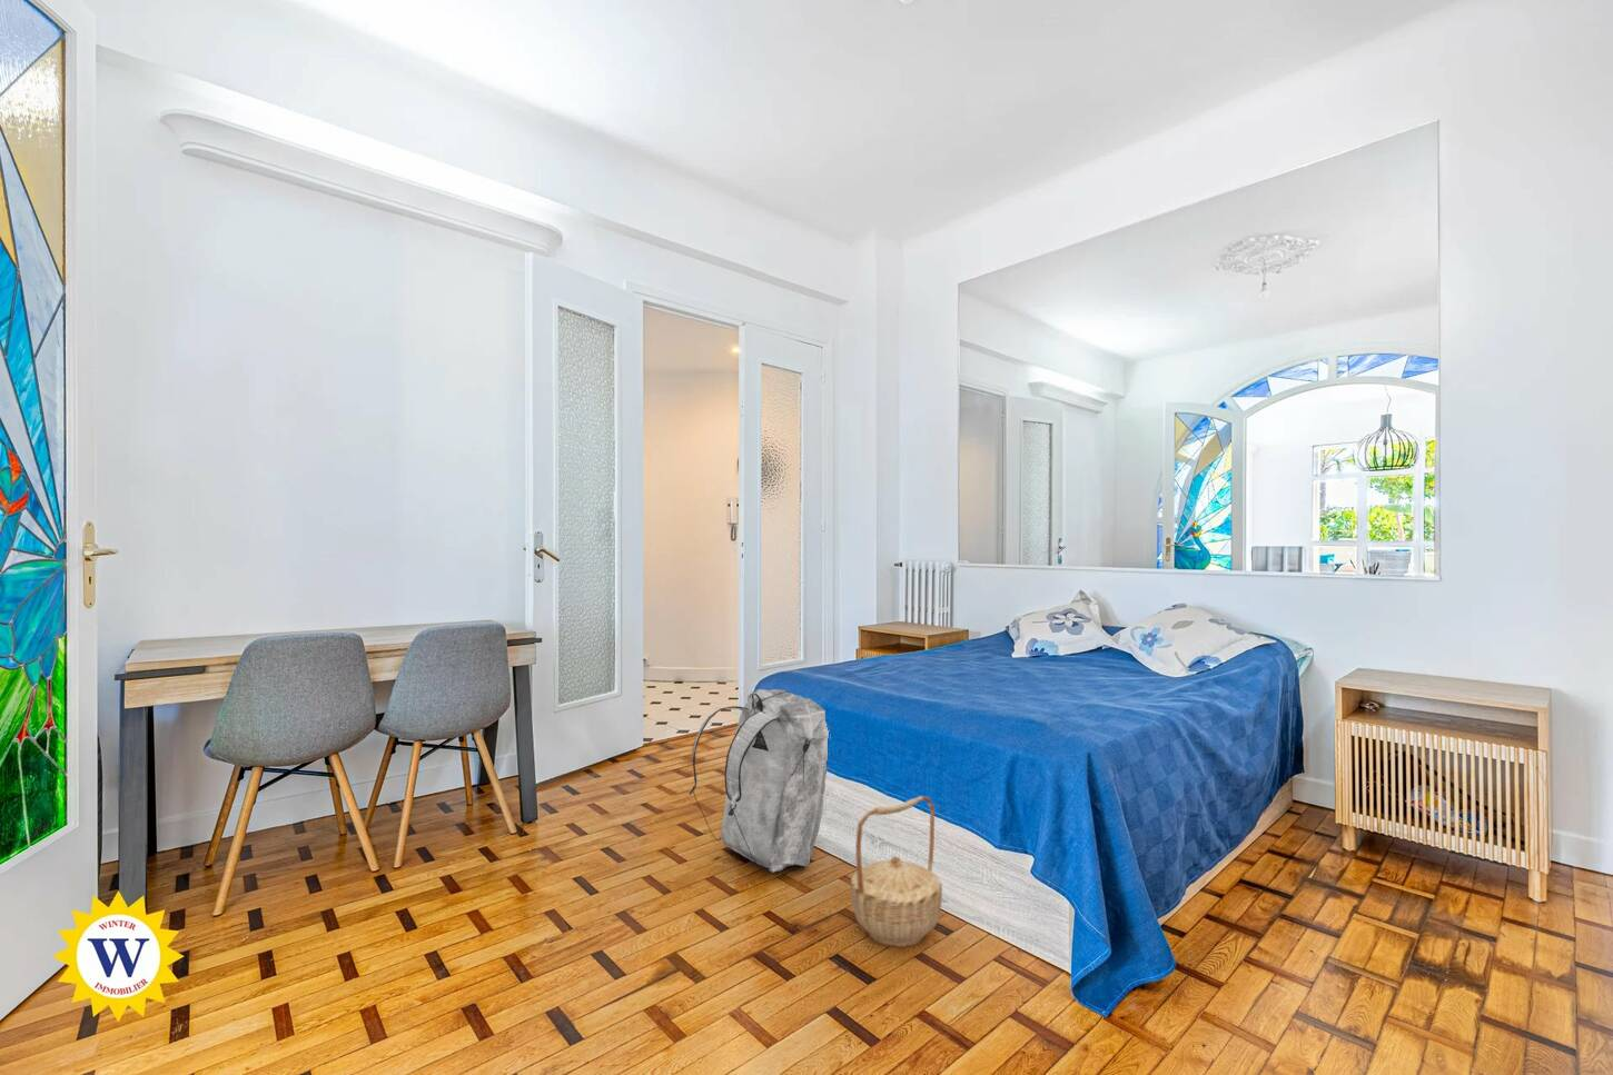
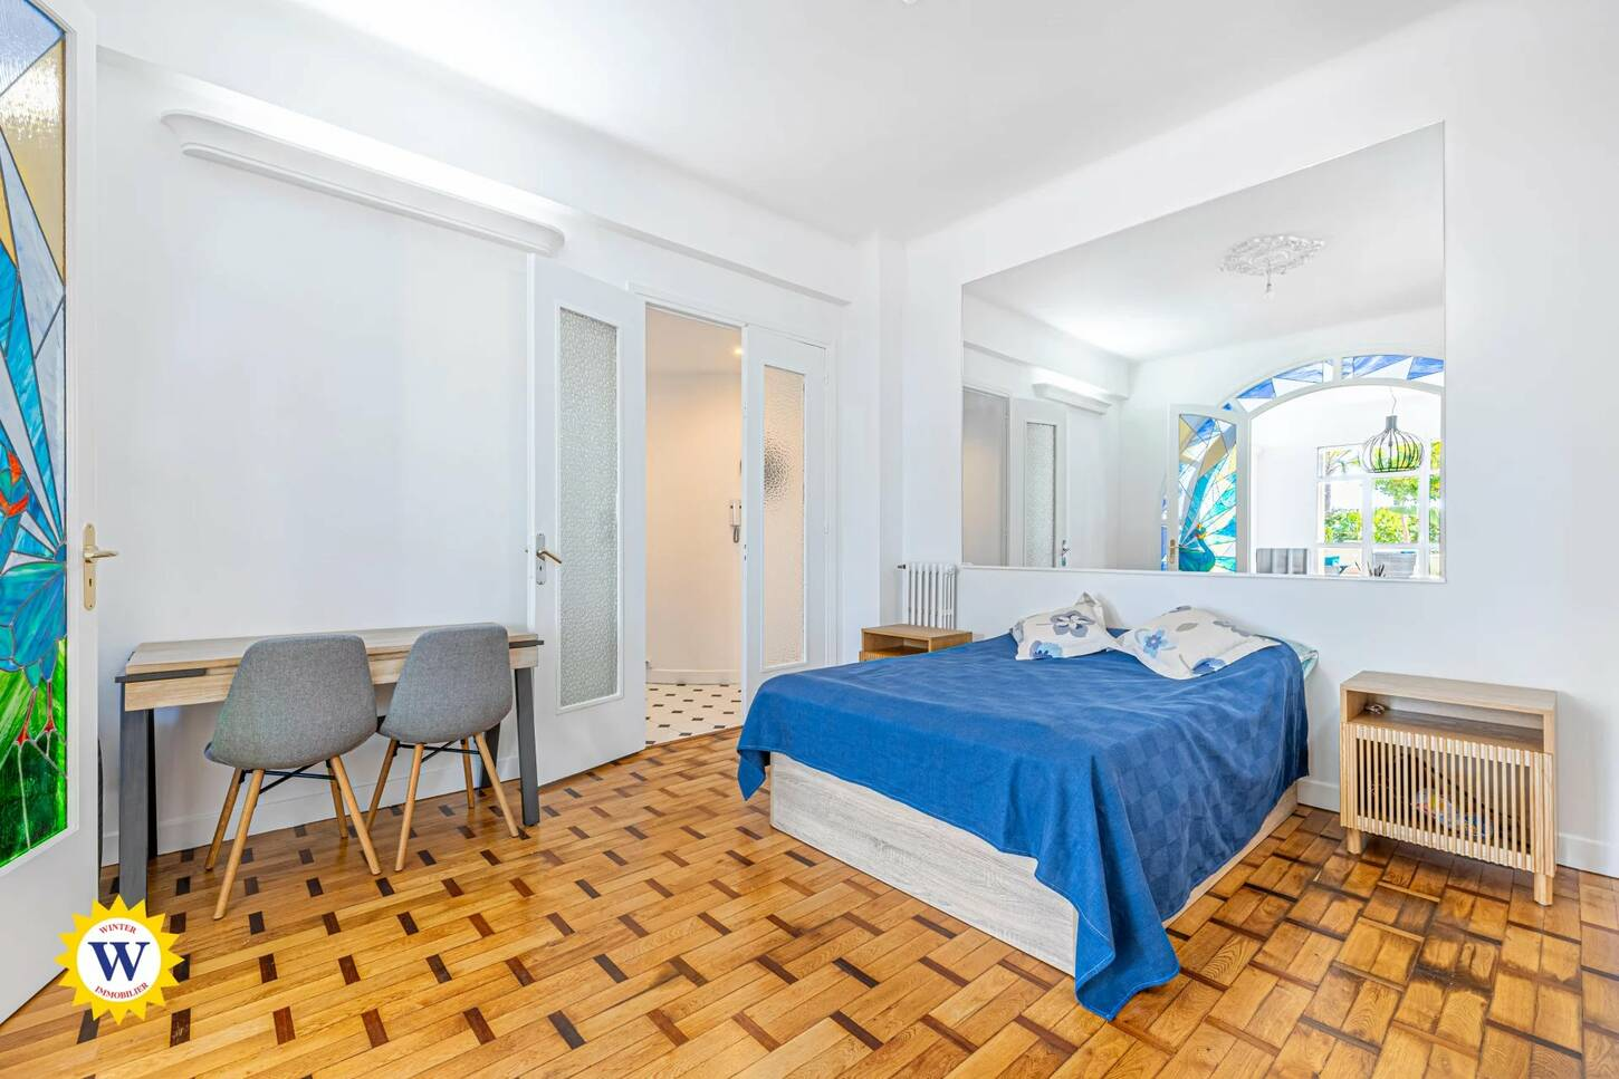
- basket [850,795,943,948]
- backpack [689,689,829,872]
